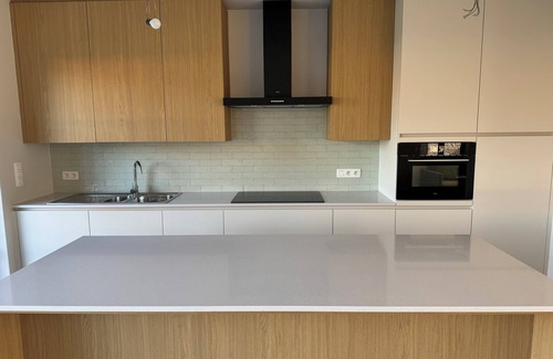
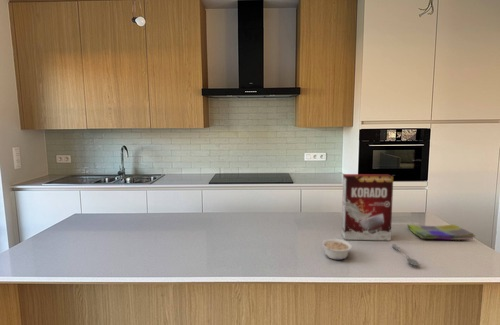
+ legume [321,238,353,261]
+ soupspoon [391,243,420,267]
+ dish towel [406,223,477,241]
+ cereal box [341,173,394,242]
